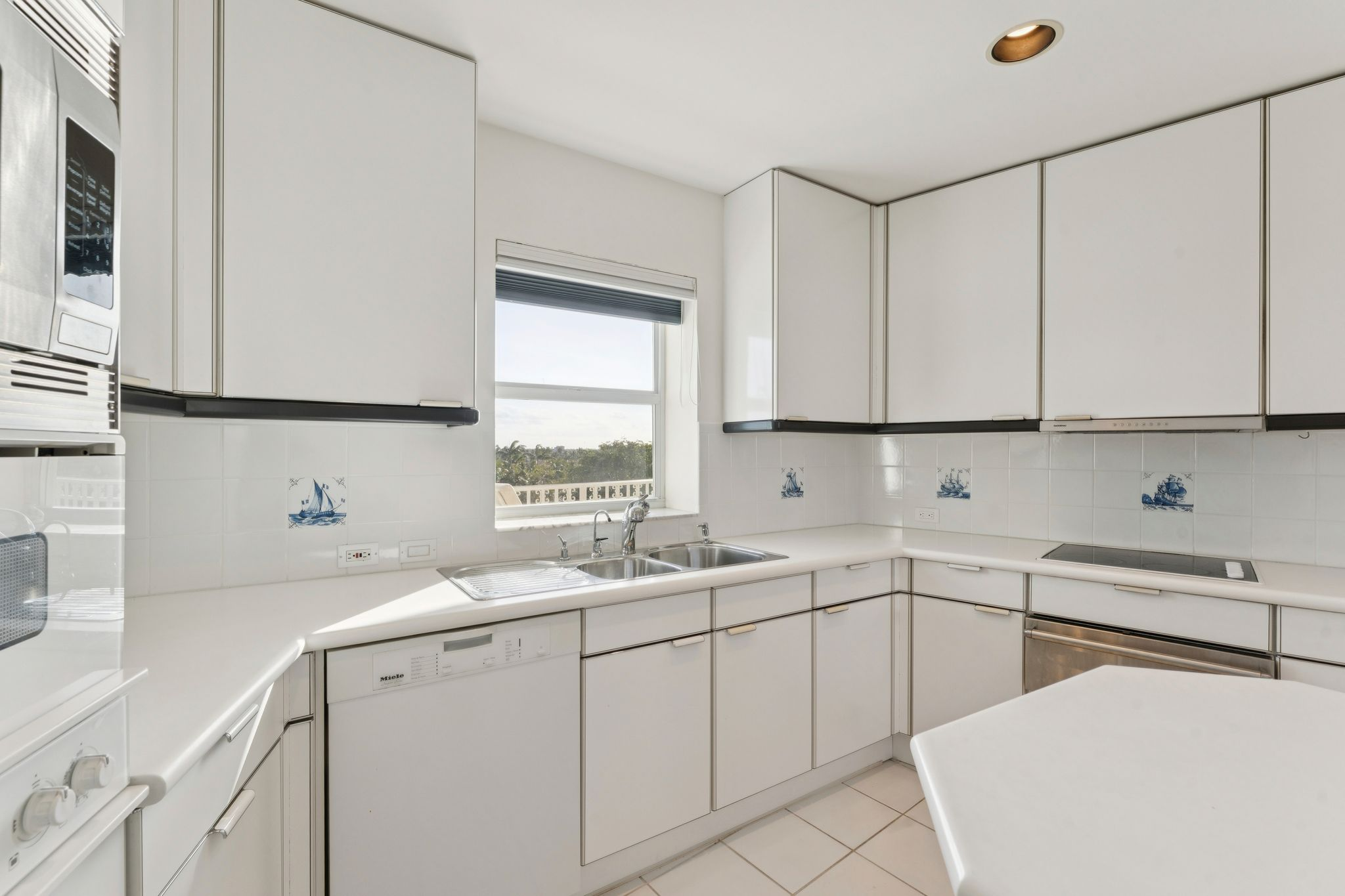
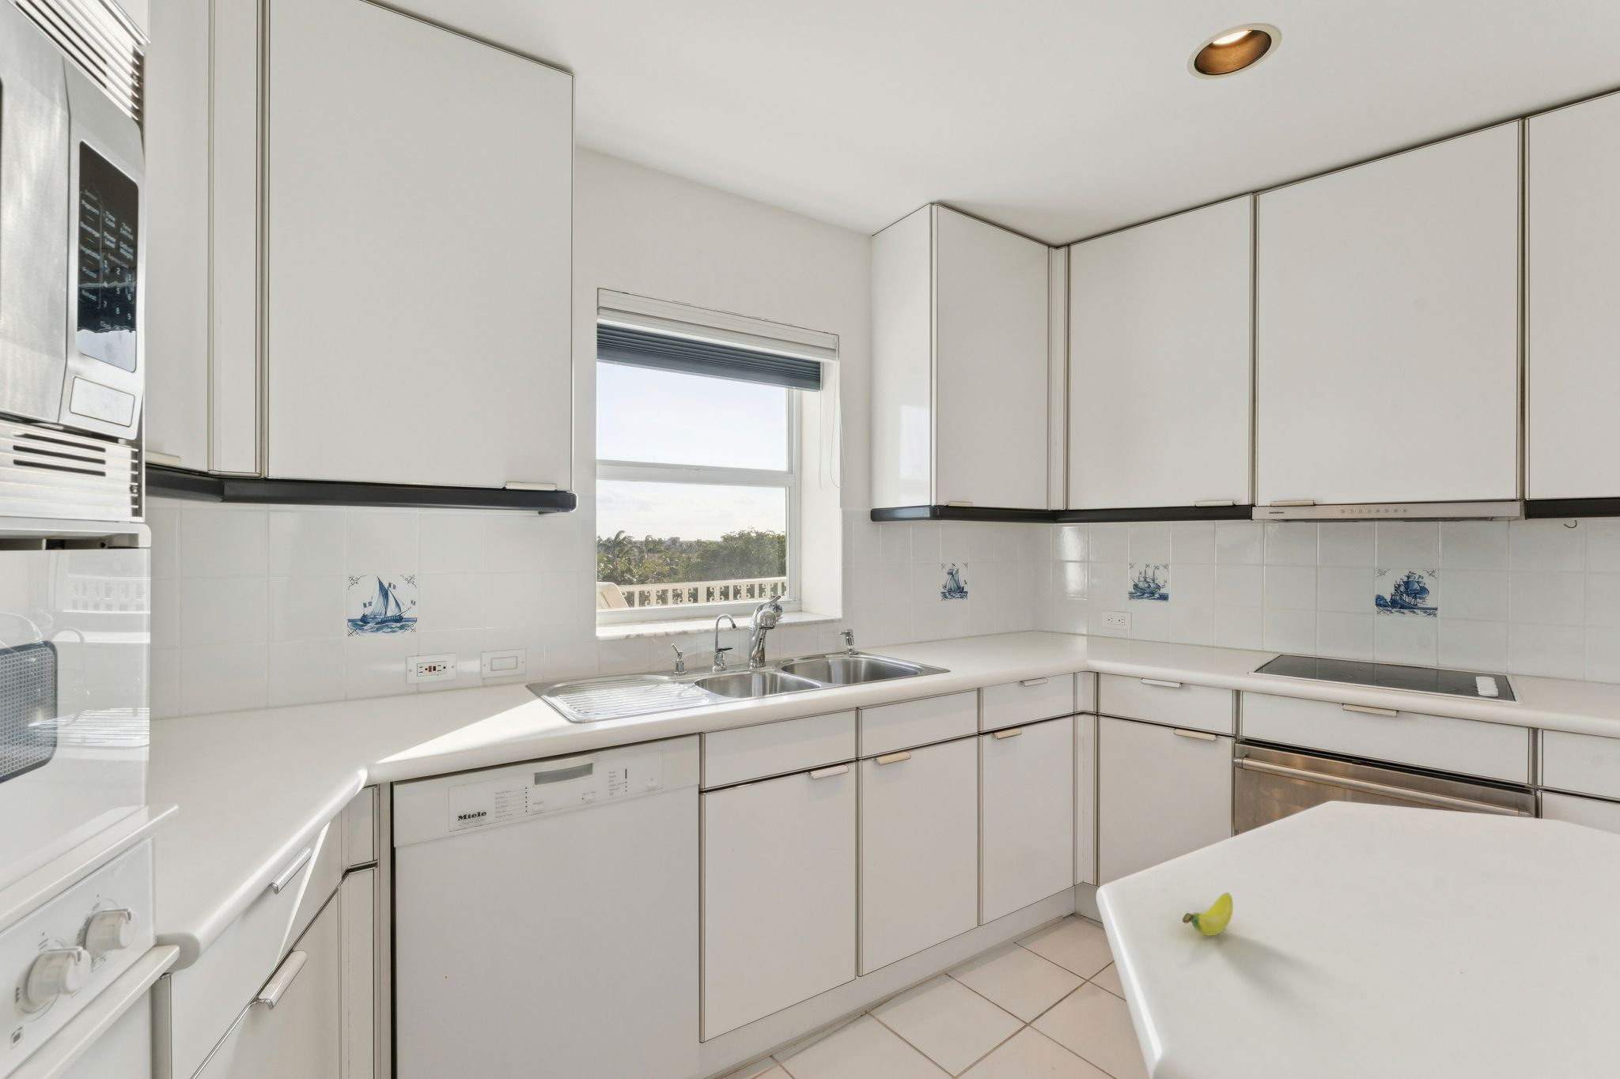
+ fruit [1182,891,1235,937]
